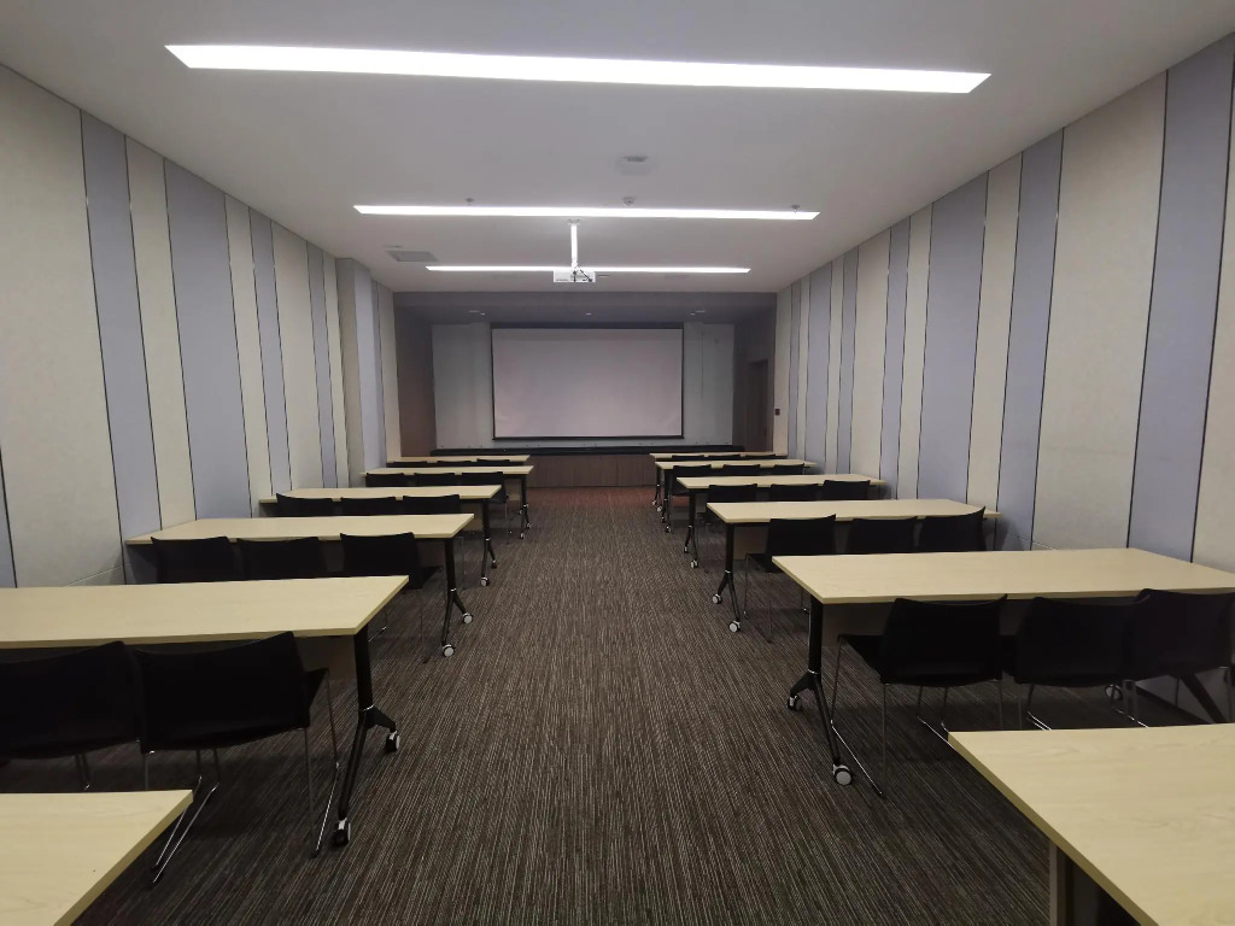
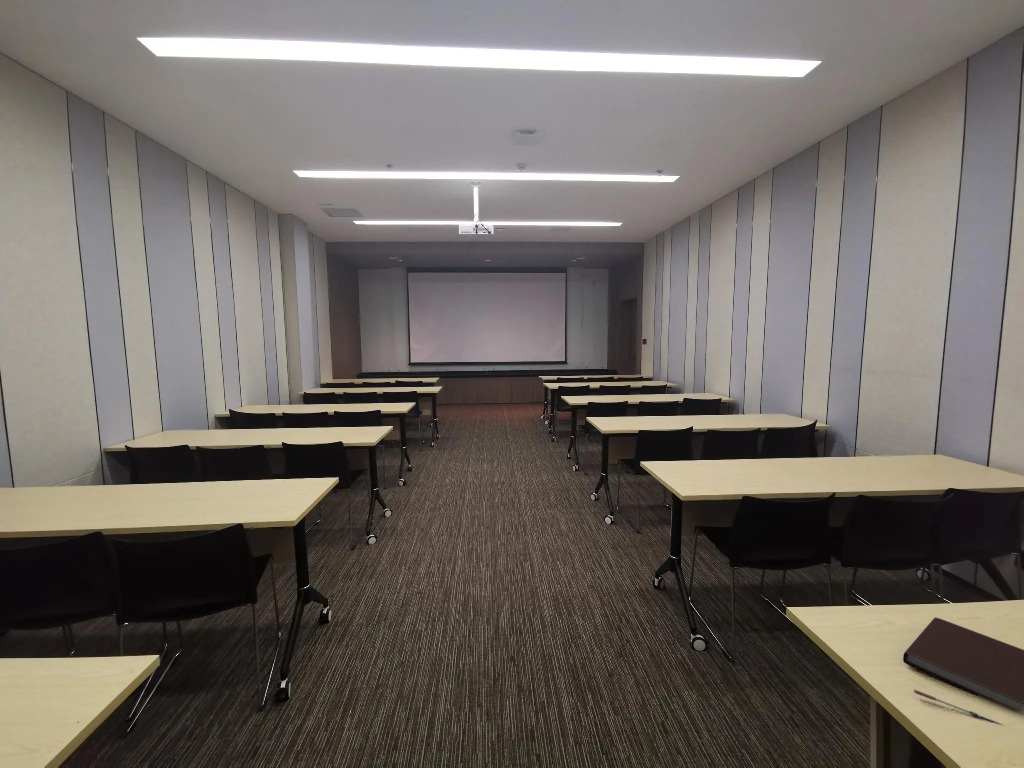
+ pen [913,689,1004,726]
+ notebook [902,616,1024,711]
